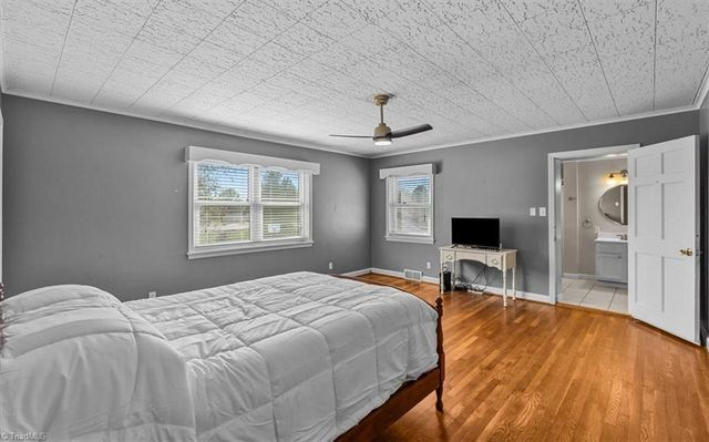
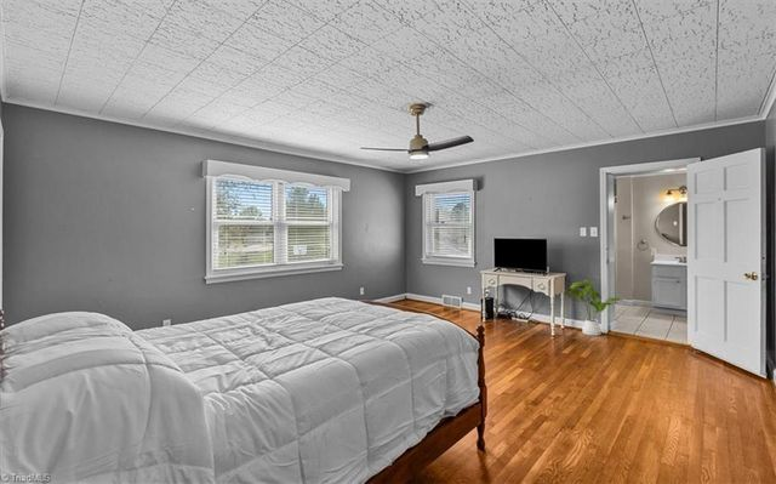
+ house plant [564,279,626,337]
